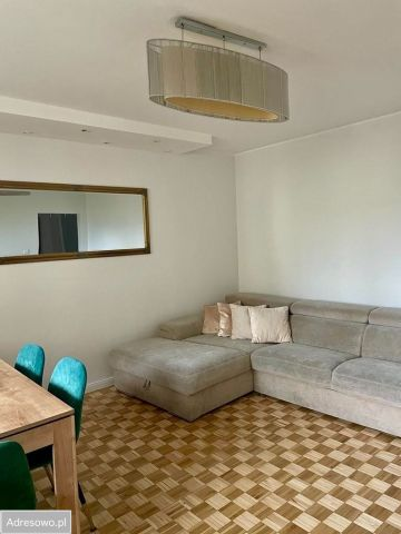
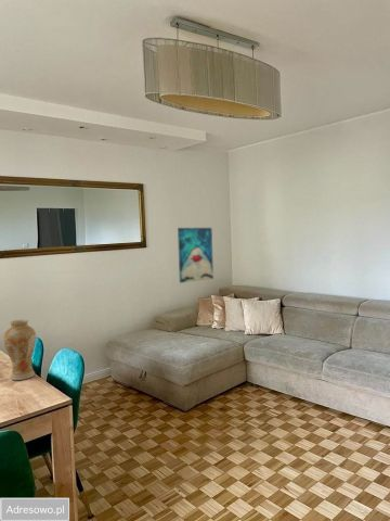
+ vase [2,318,37,381]
+ wall art [177,227,214,284]
